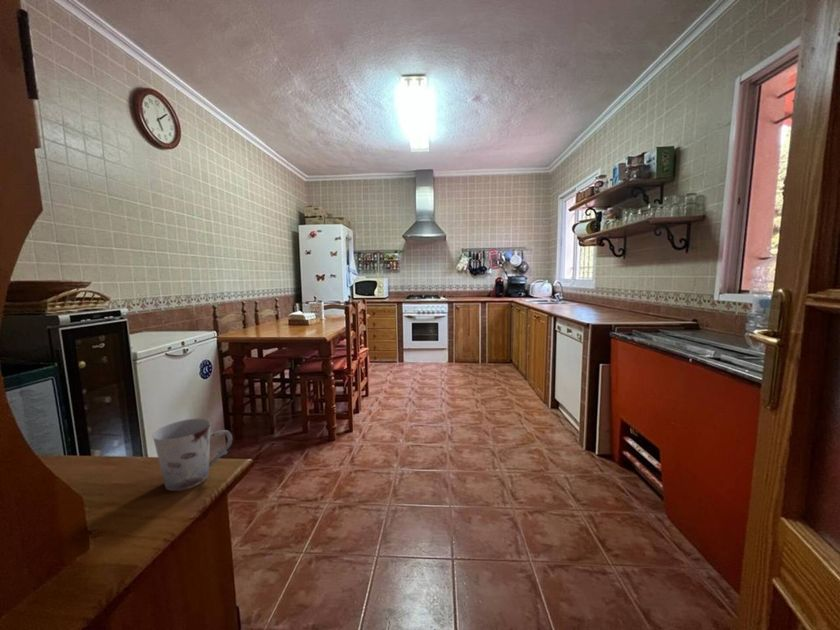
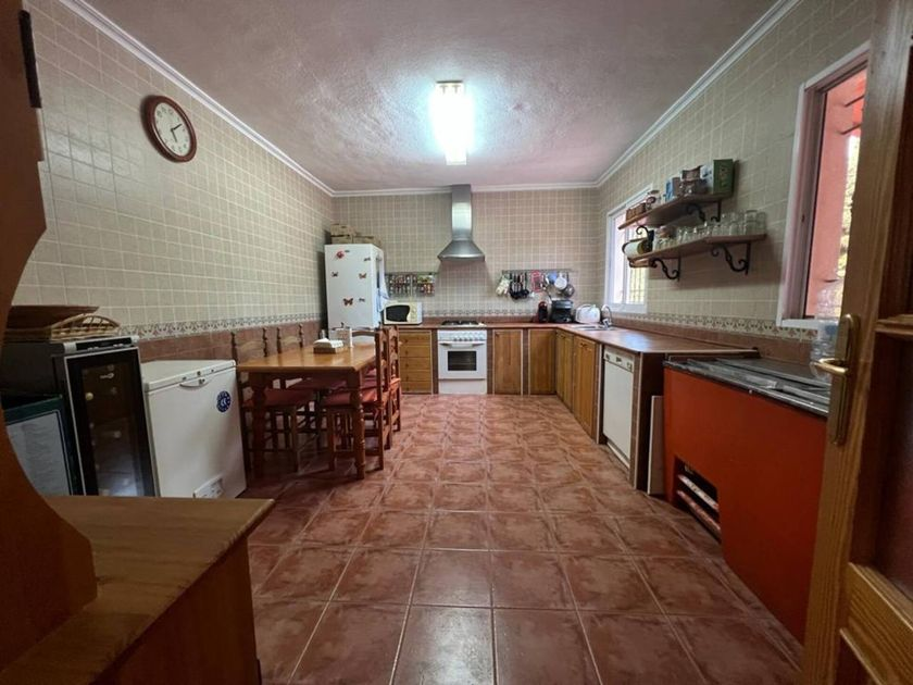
- cup [152,418,233,492]
